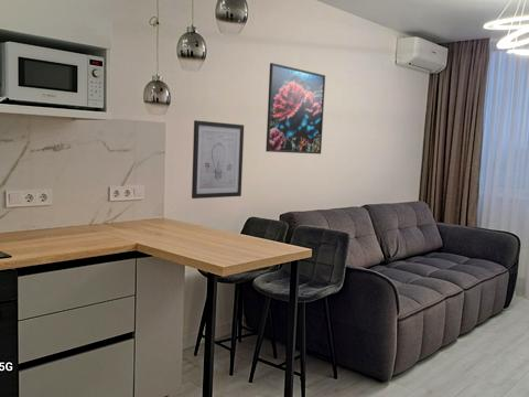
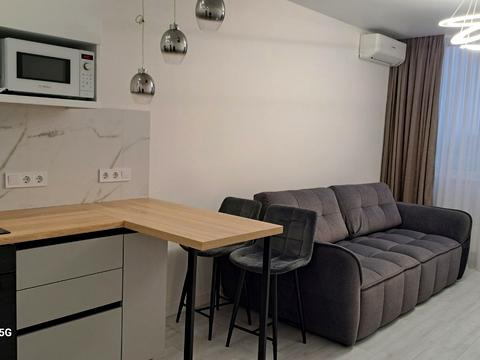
- wall art [191,119,245,200]
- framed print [264,62,326,155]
